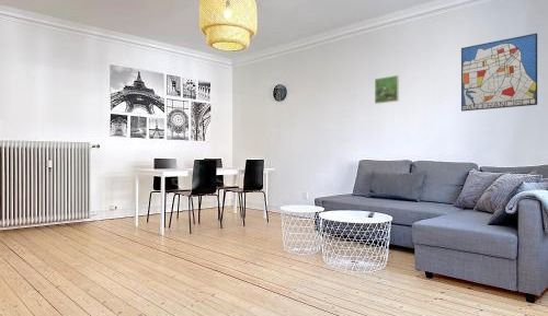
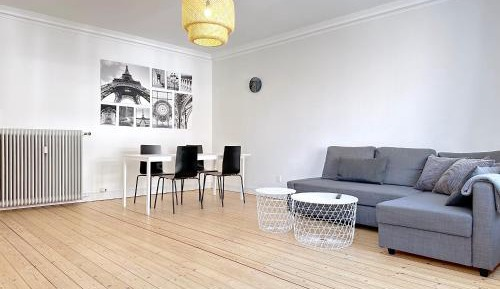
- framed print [374,74,400,105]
- wall art [460,33,538,113]
